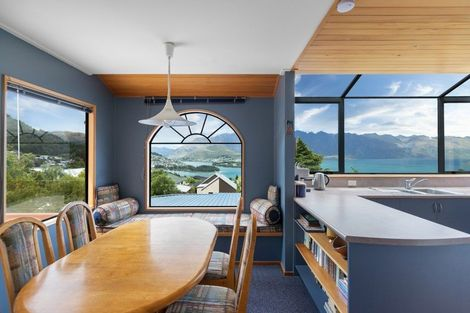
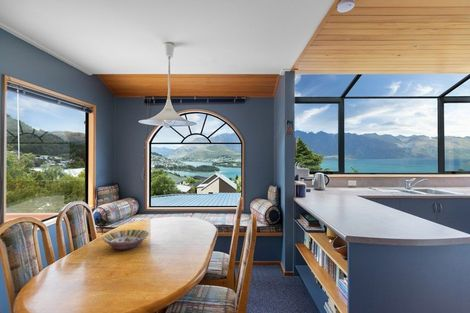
+ serving bowl [102,229,150,251]
